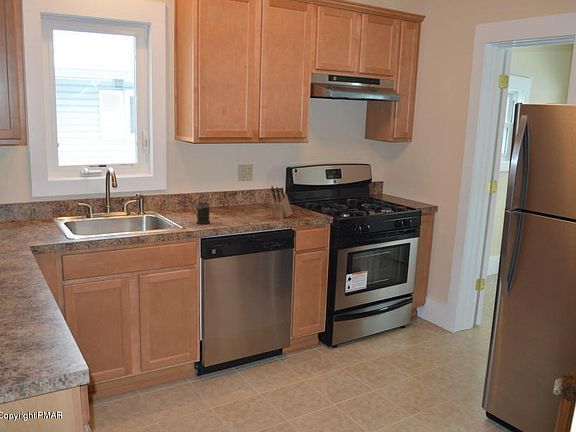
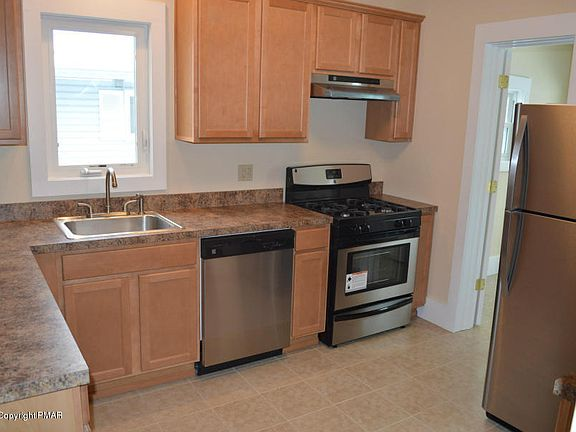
- knife block [270,185,293,220]
- mug [190,201,211,226]
